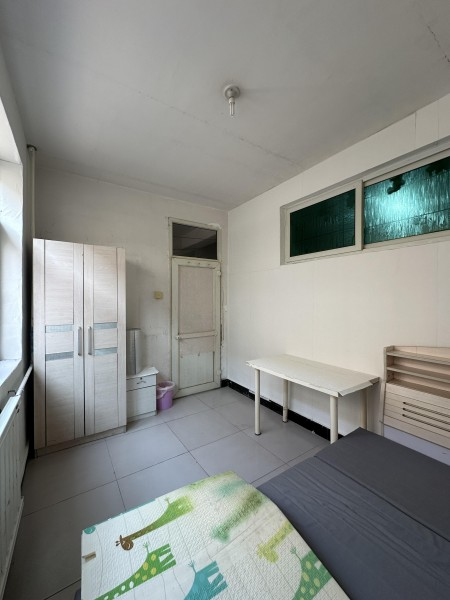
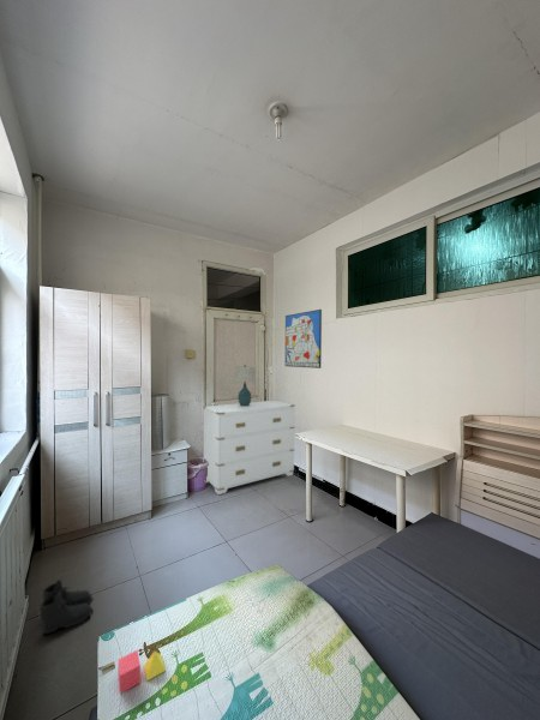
+ boots [37,578,94,635]
+ table lamp [234,364,257,407]
+ dresser [202,400,296,496]
+ toy blocks [118,649,167,695]
+ wall art [284,308,323,370]
